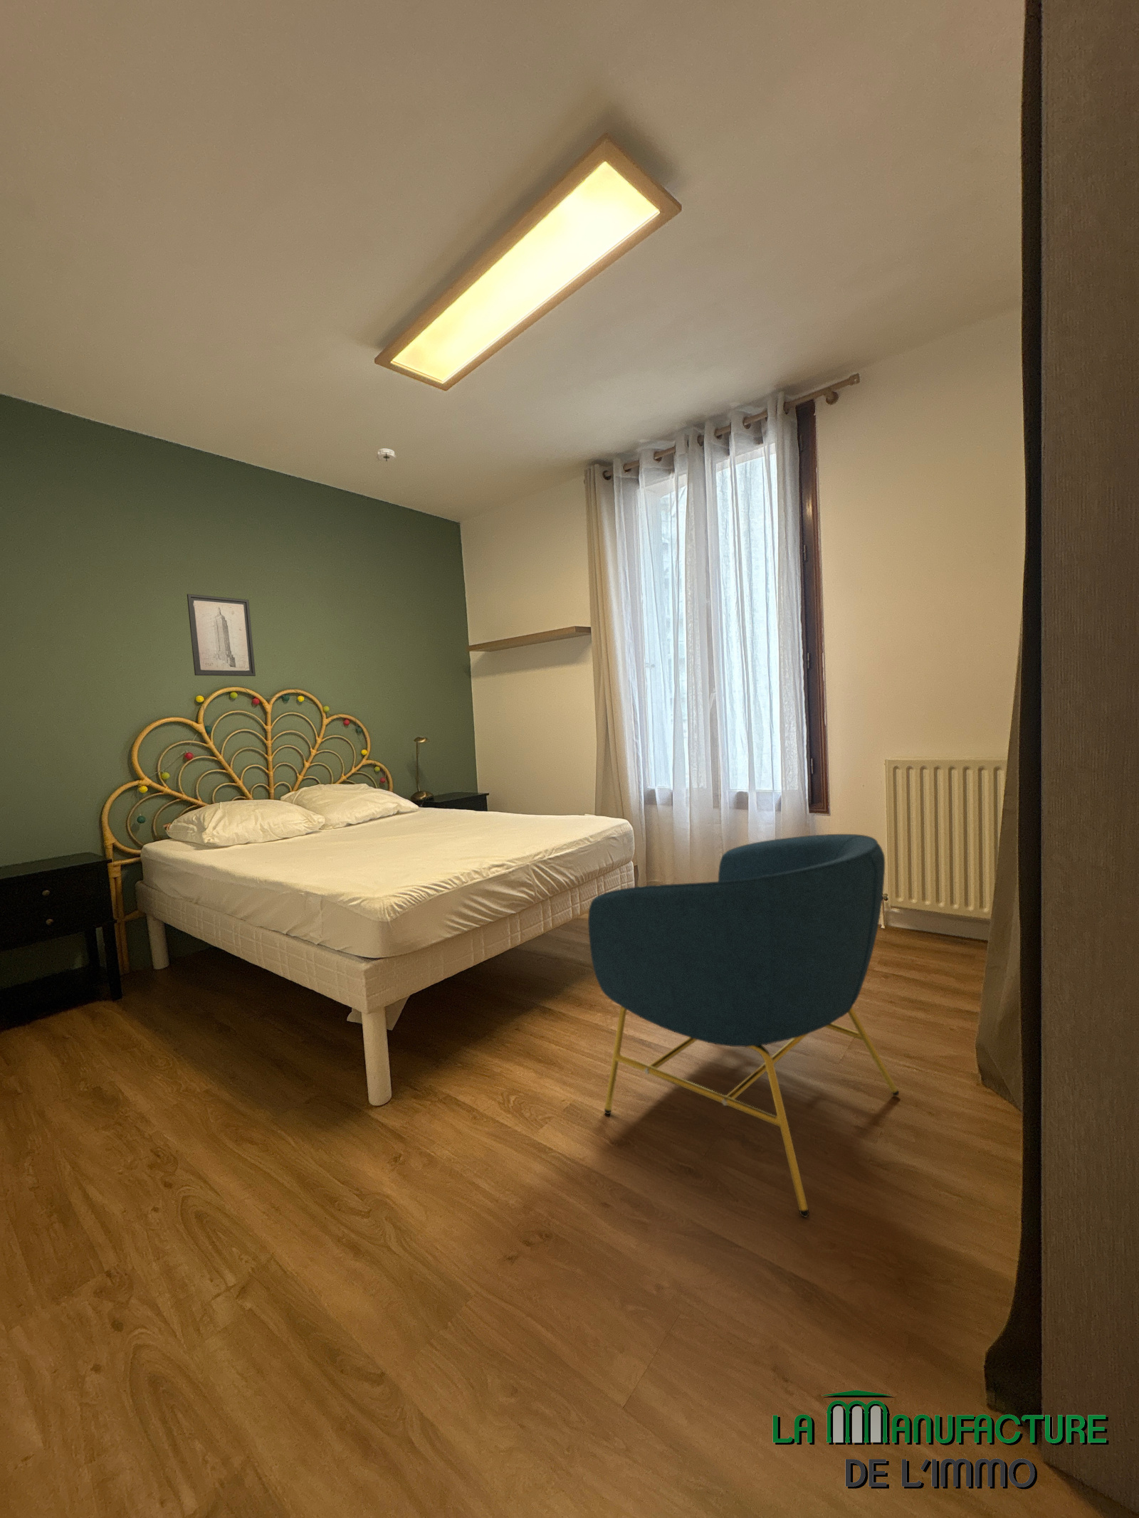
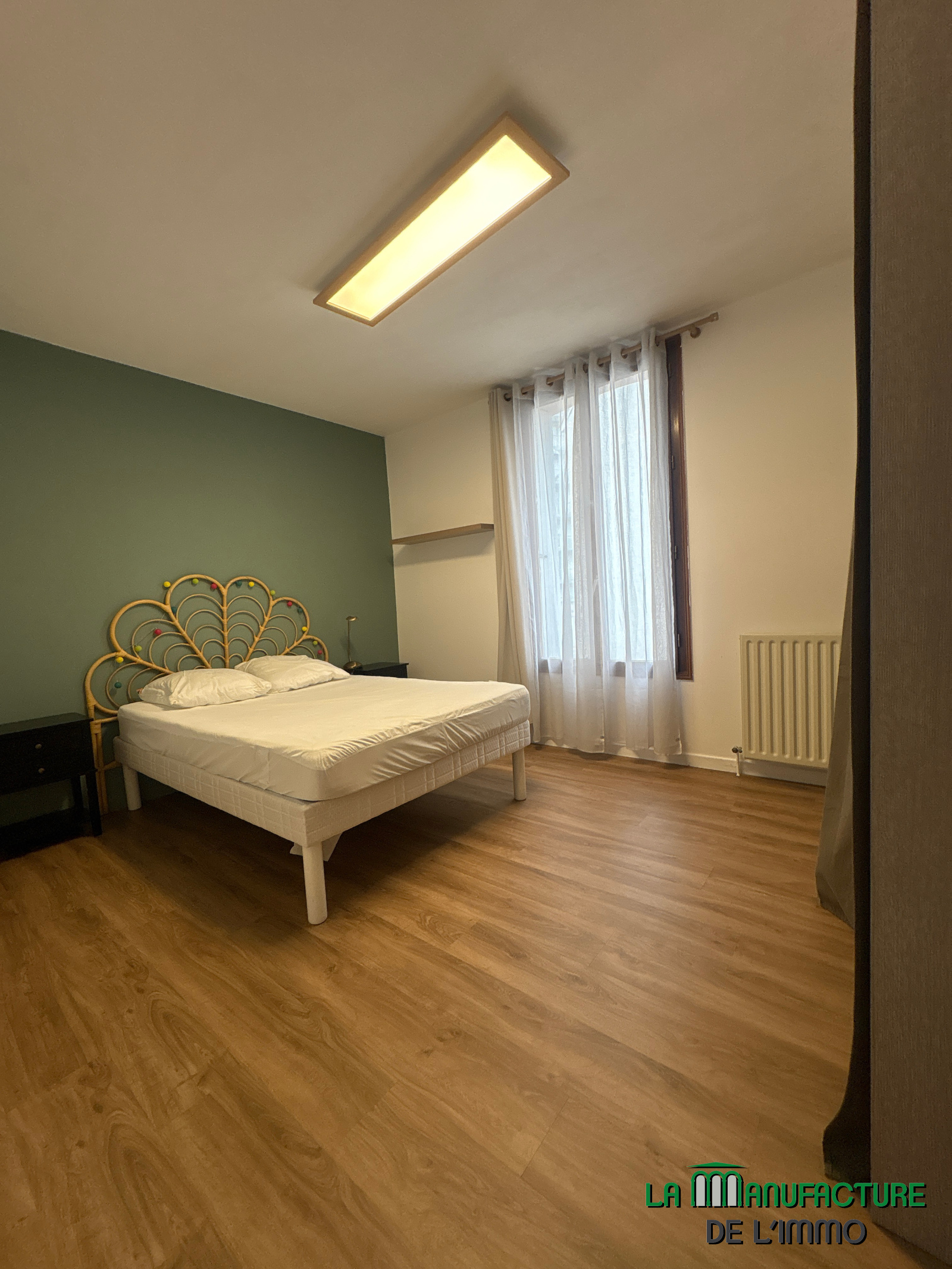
- smoke detector [376,449,397,462]
- wall art [187,593,256,677]
- armchair [587,834,900,1219]
